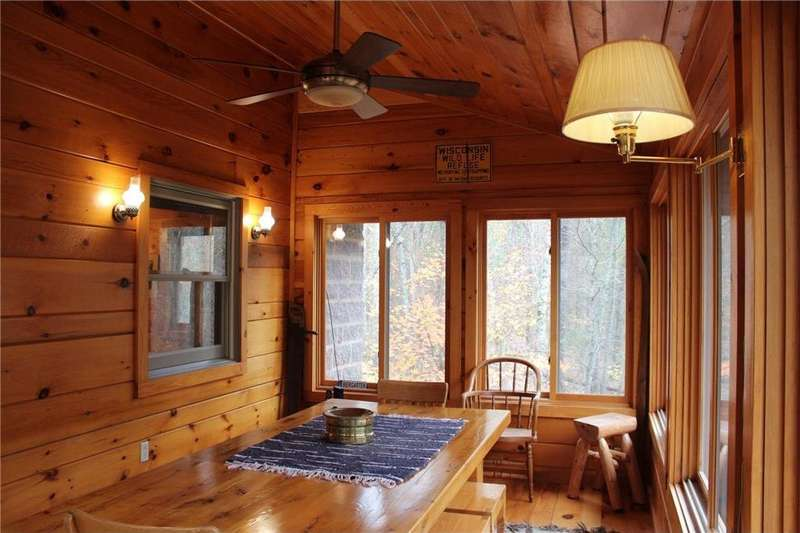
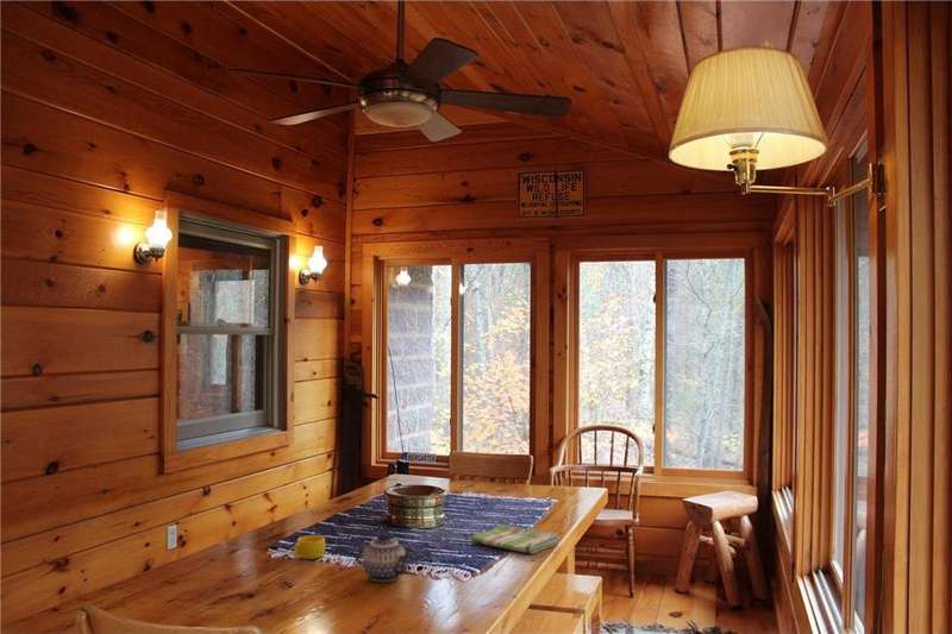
+ dish towel [470,523,560,554]
+ teapot [353,532,416,583]
+ cup [293,534,326,560]
